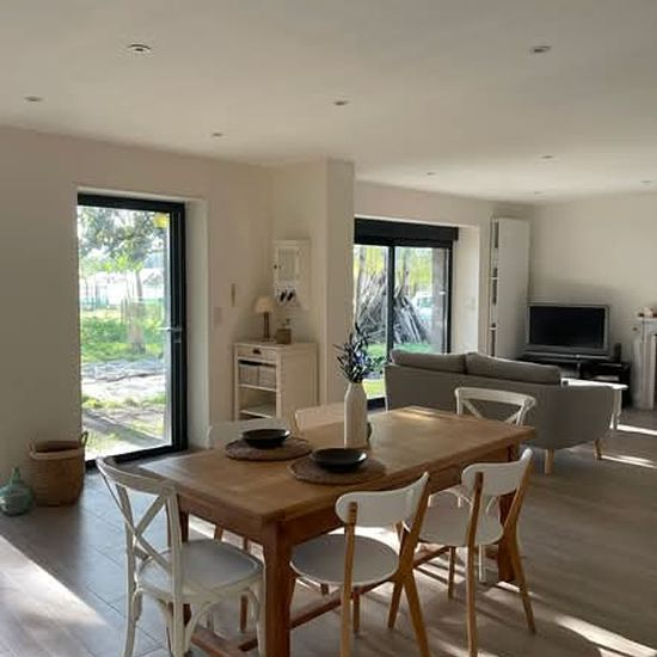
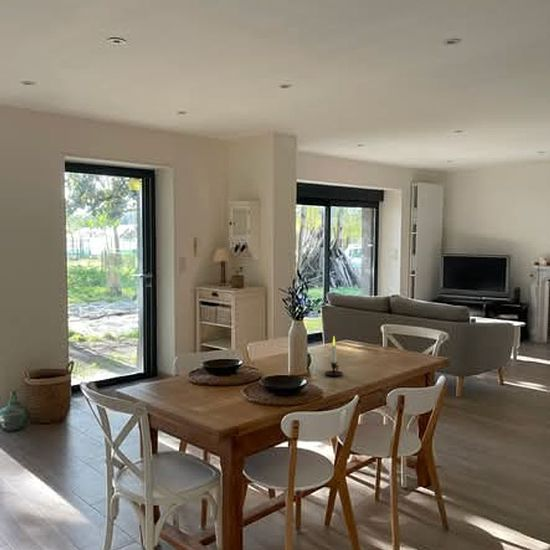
+ candle [324,336,344,377]
